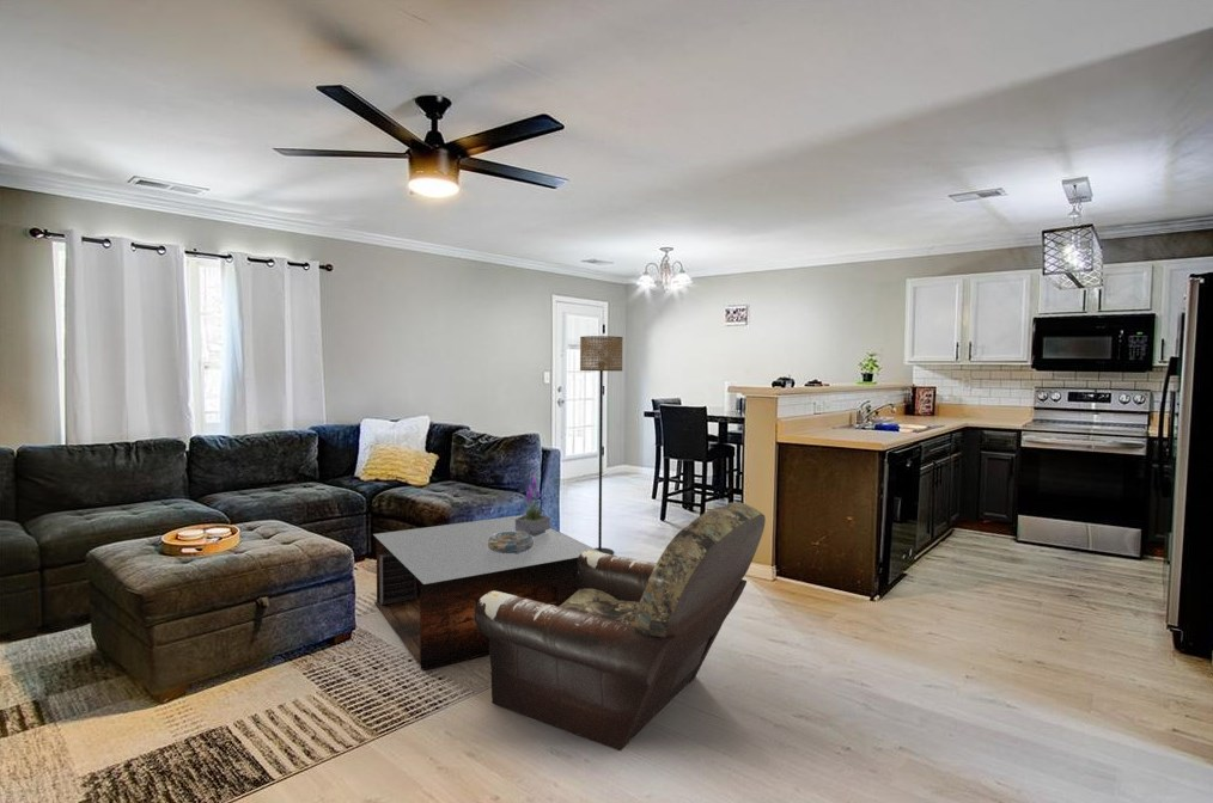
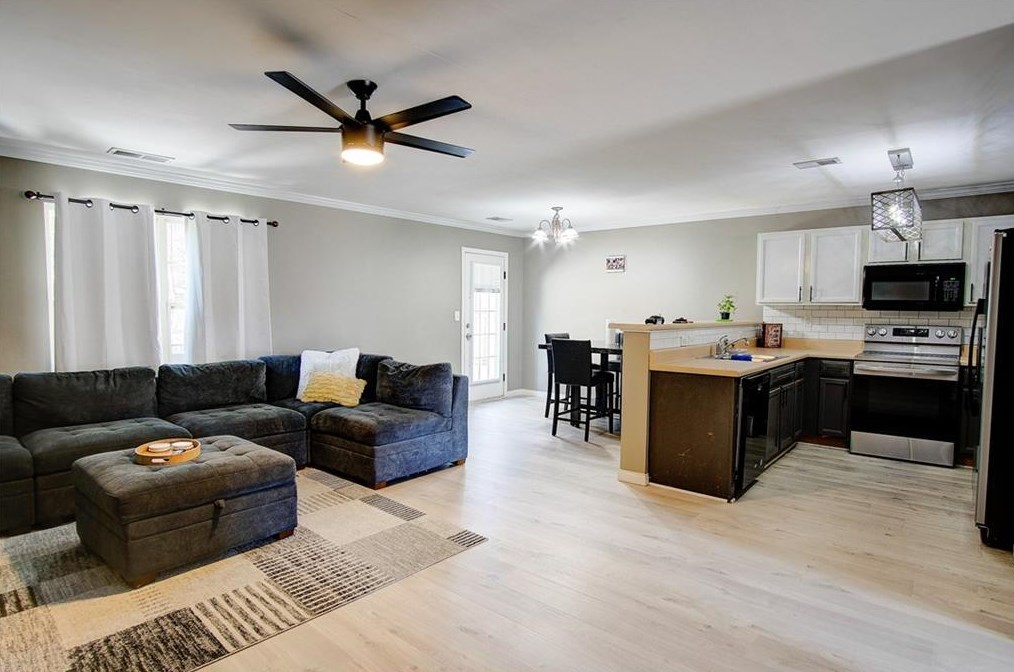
- potted plant [516,474,551,537]
- floor lamp [579,335,624,554]
- decorative bowl [488,531,534,554]
- coffee table [372,514,603,670]
- armchair [475,502,767,752]
